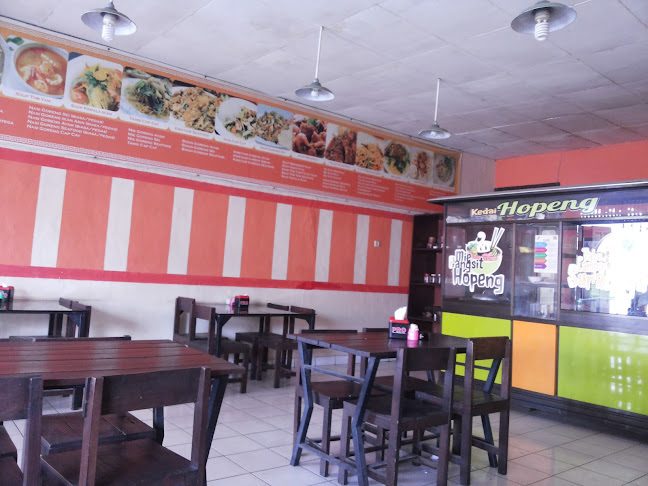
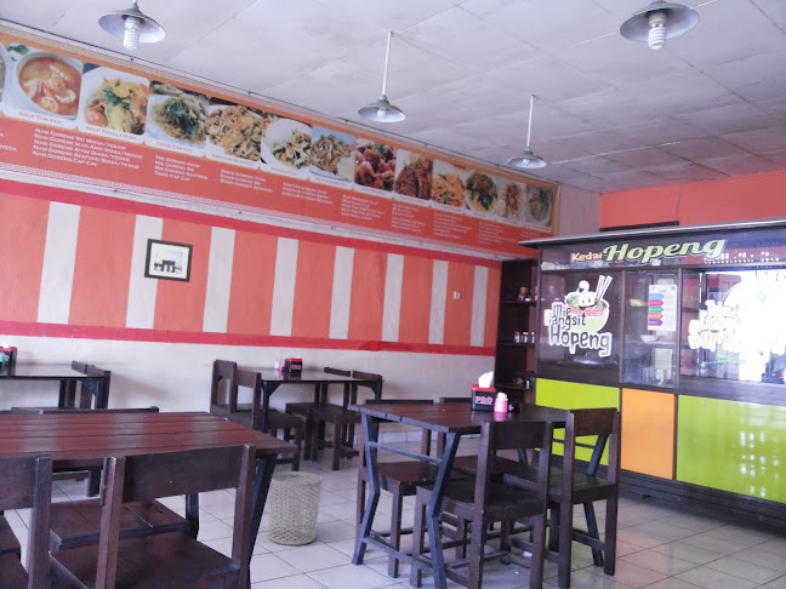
+ wall art [143,238,194,284]
+ waste bin [267,470,324,547]
